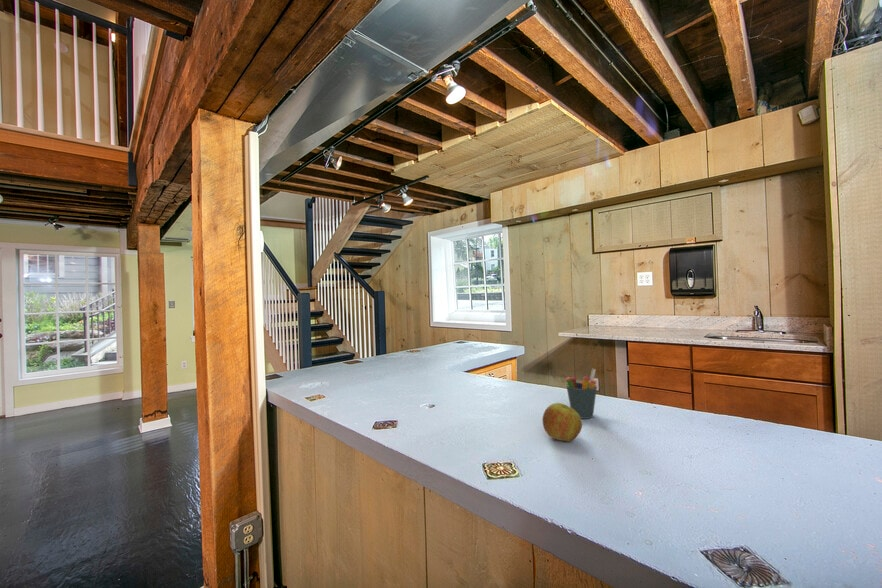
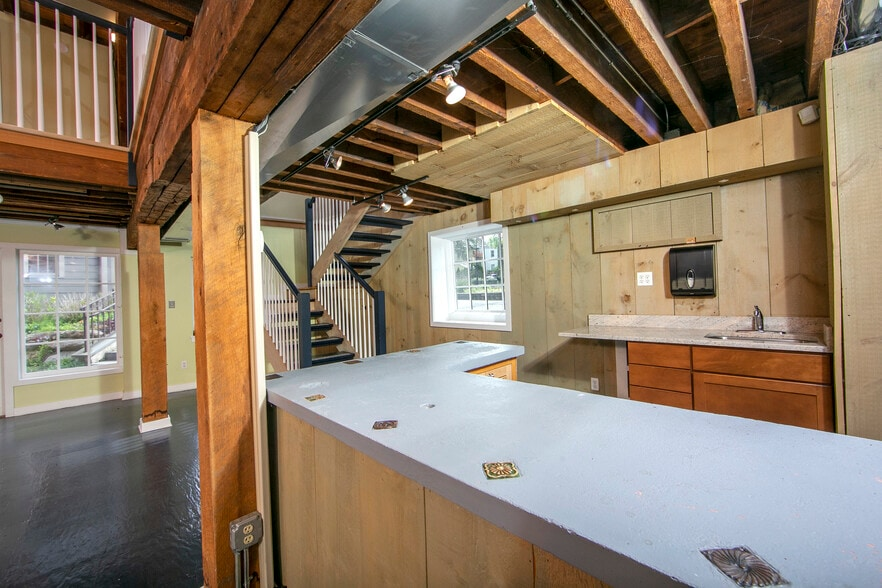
- apple [541,402,583,442]
- pen holder [565,368,598,420]
